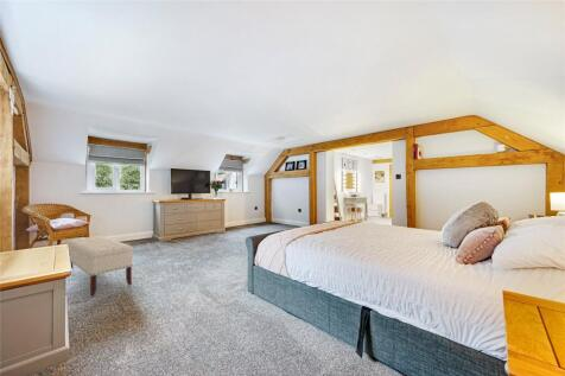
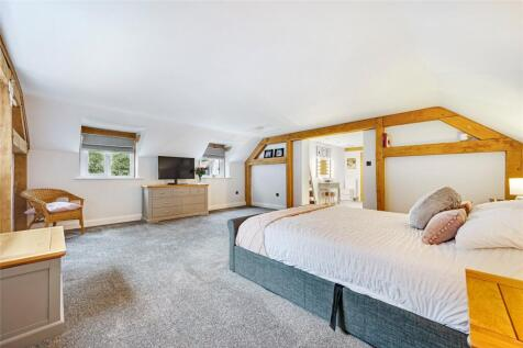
- bench [65,235,134,298]
